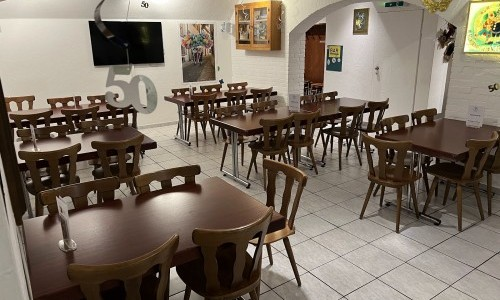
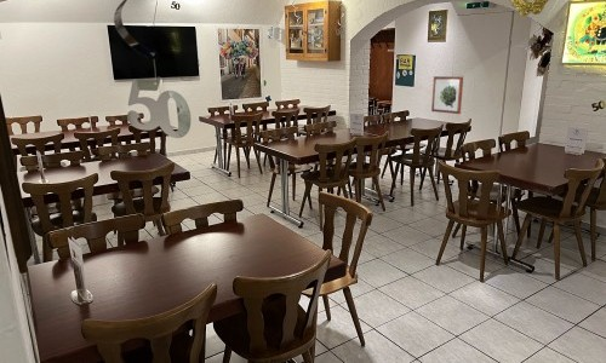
+ wall art [430,75,464,115]
